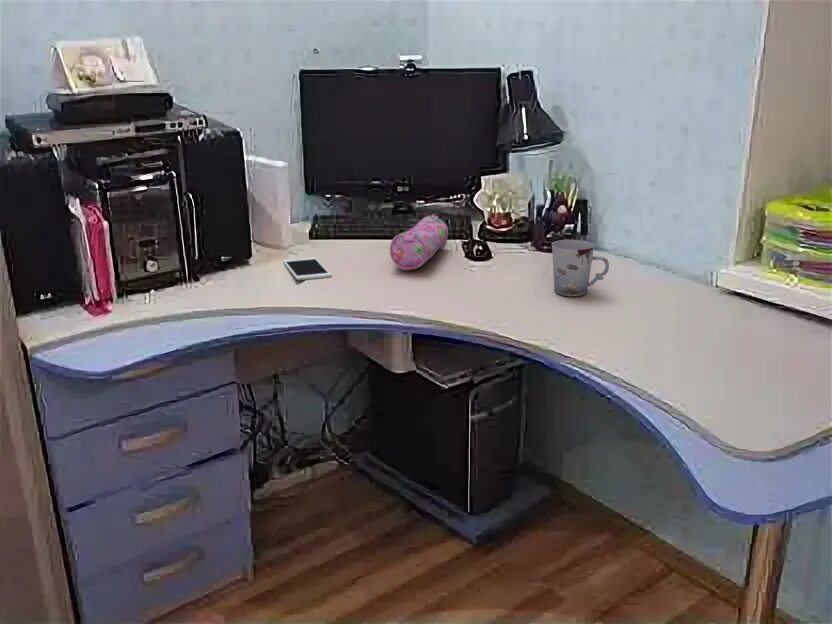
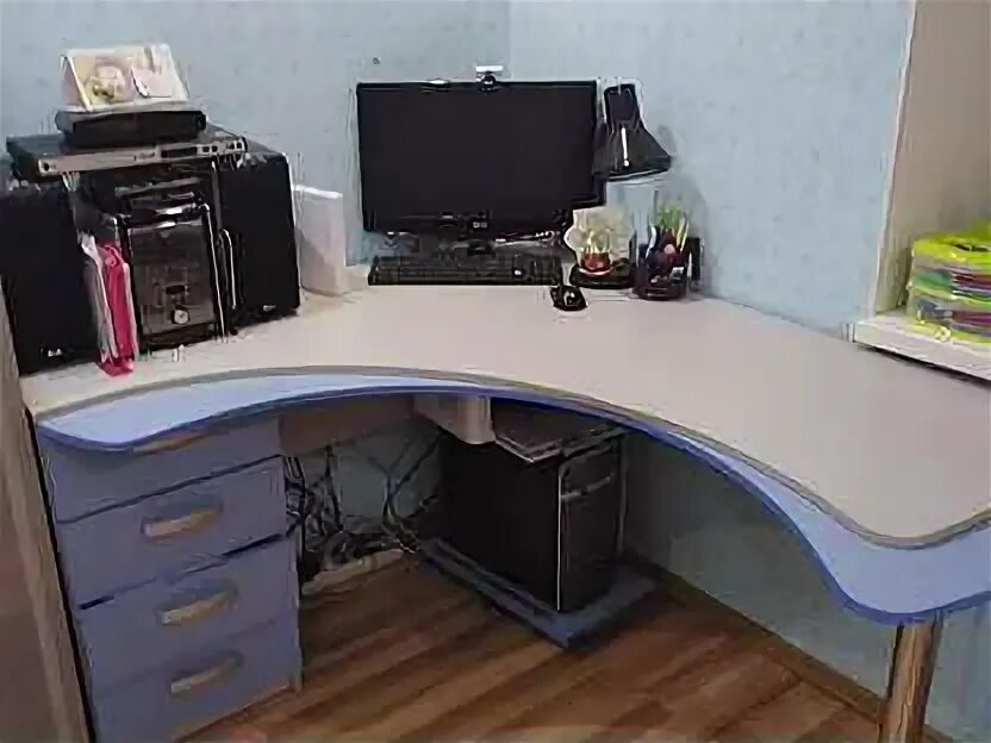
- cup [551,239,610,297]
- pencil case [389,214,449,271]
- cell phone [282,256,332,281]
